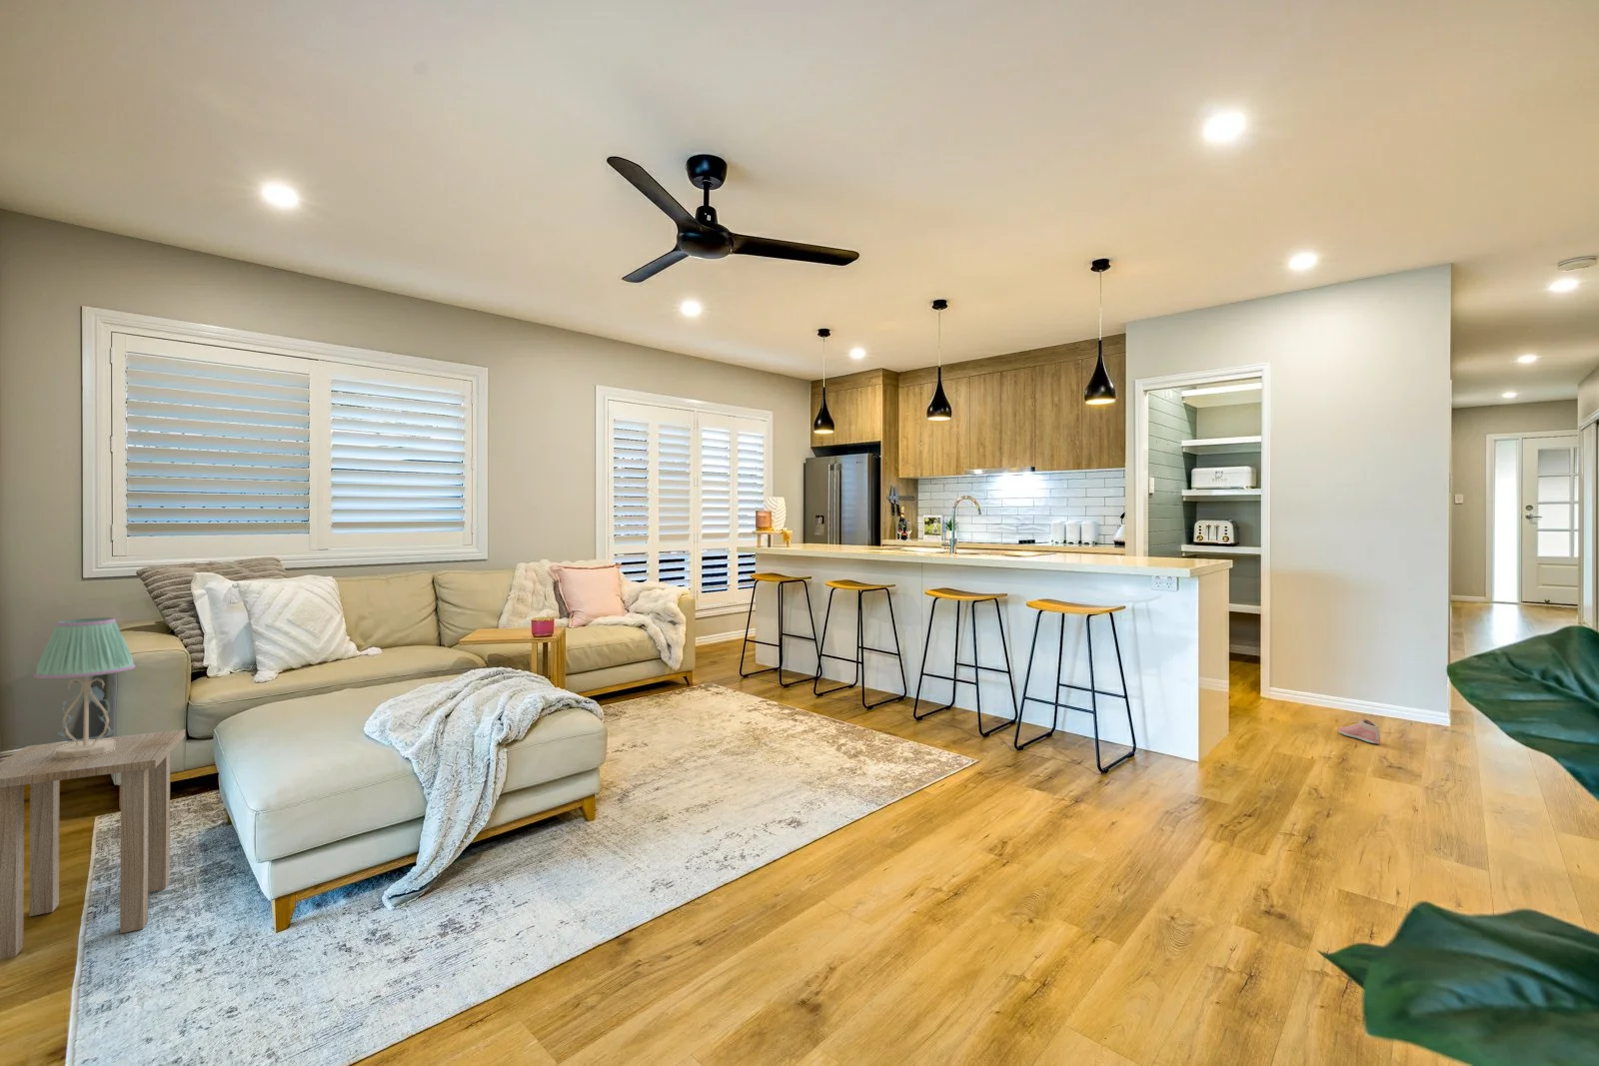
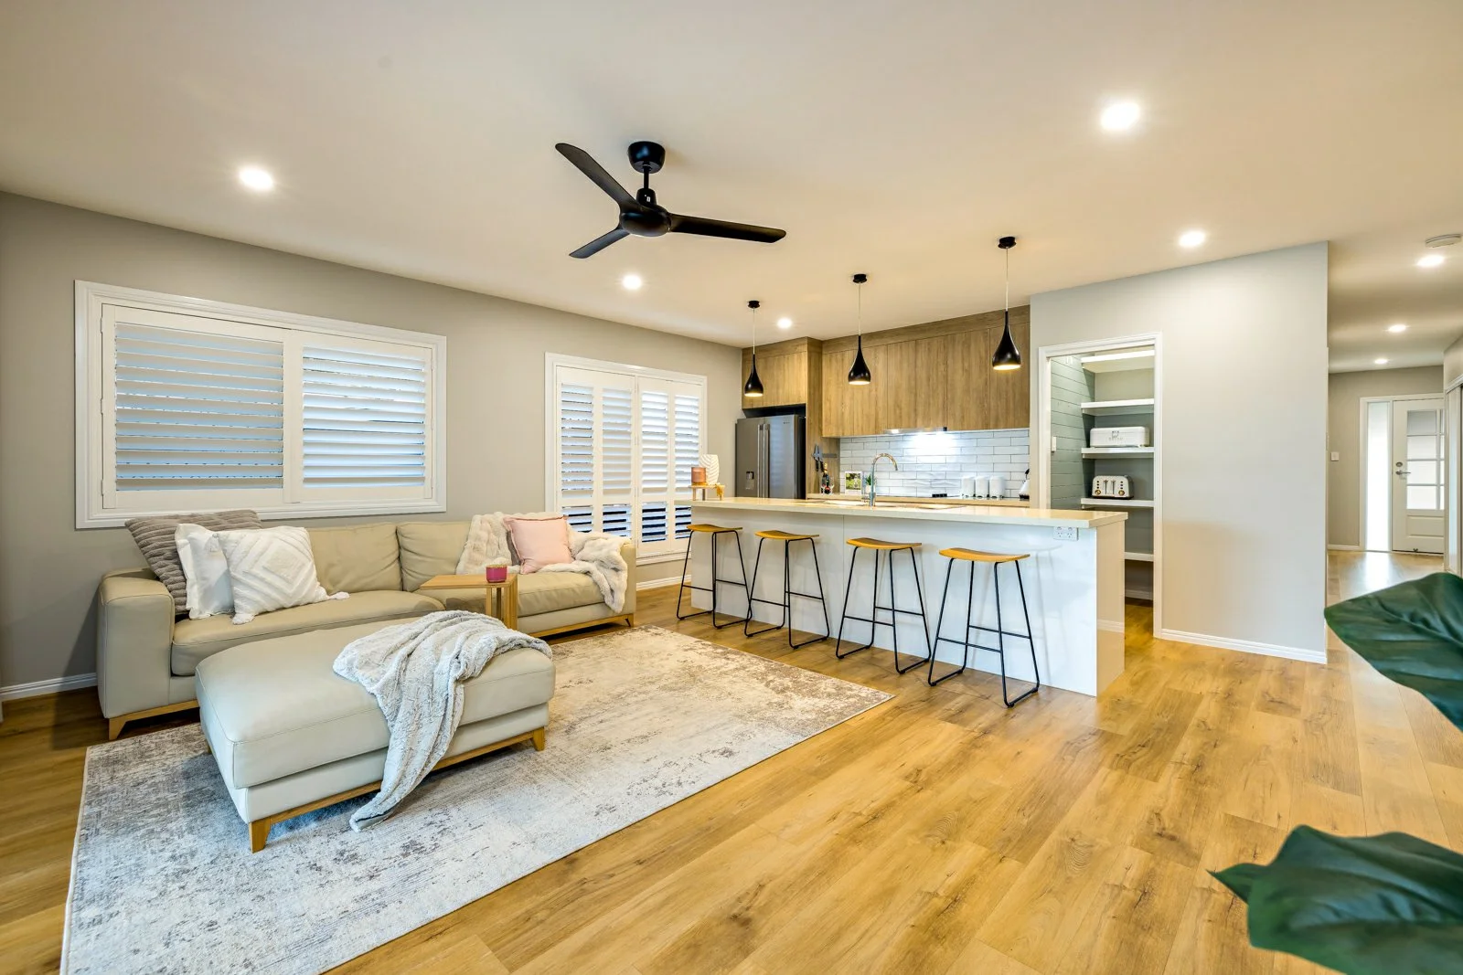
- side table [0,728,186,960]
- table lamp [33,616,137,759]
- sneaker [1338,719,1381,745]
